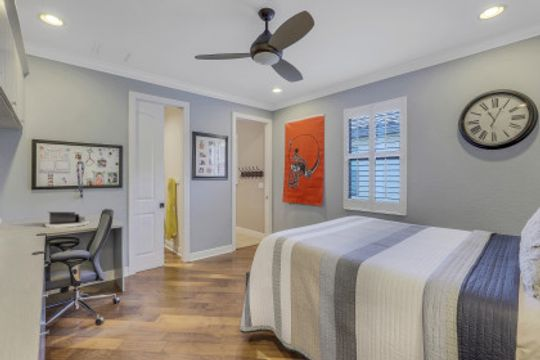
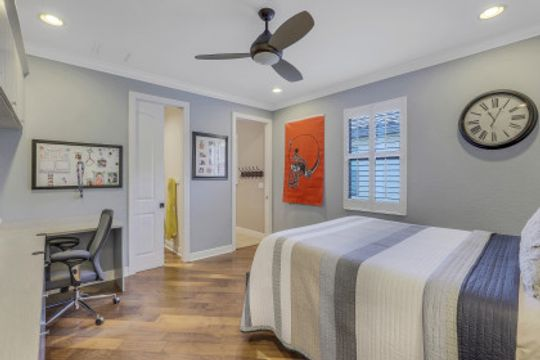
- desk organizer [44,211,89,229]
